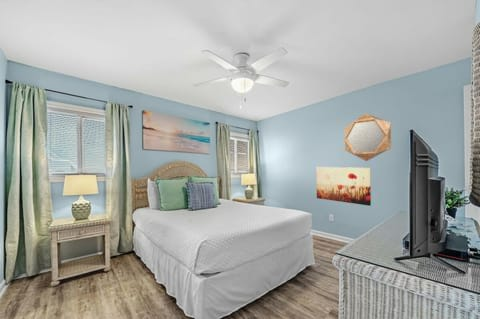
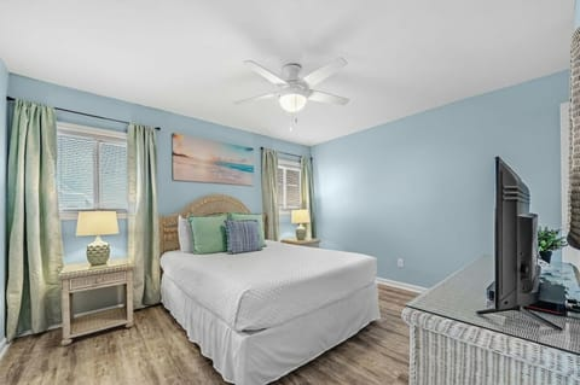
- home mirror [344,113,392,162]
- wall art [316,166,372,207]
